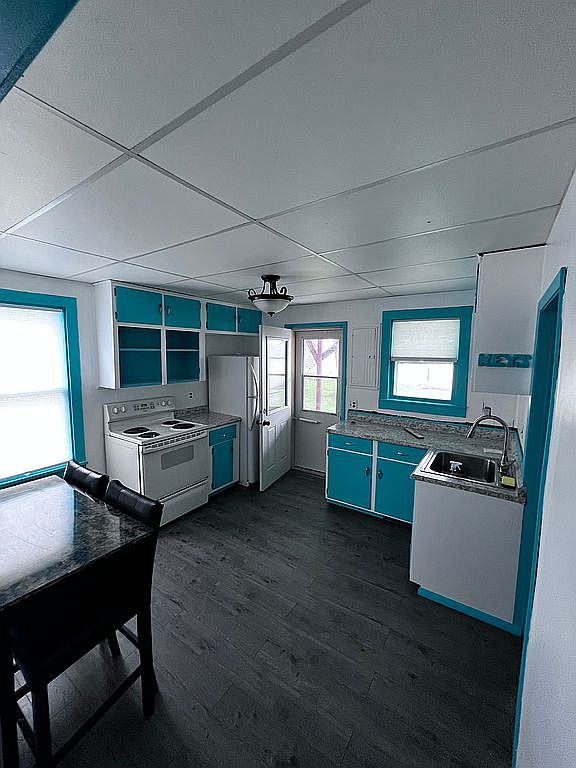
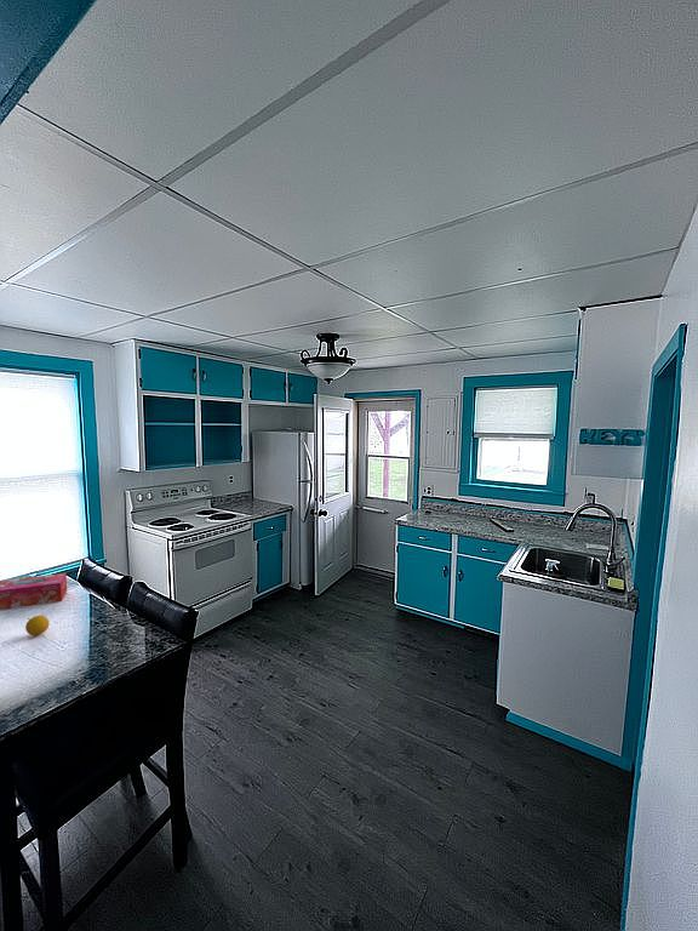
+ tissue box [0,572,68,611]
+ fruit [24,615,50,636]
